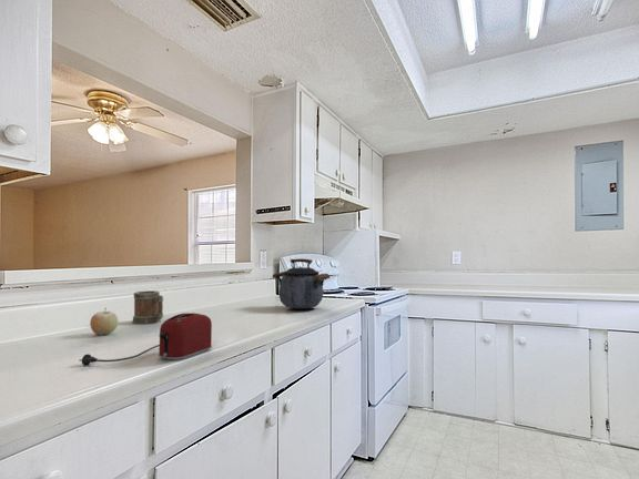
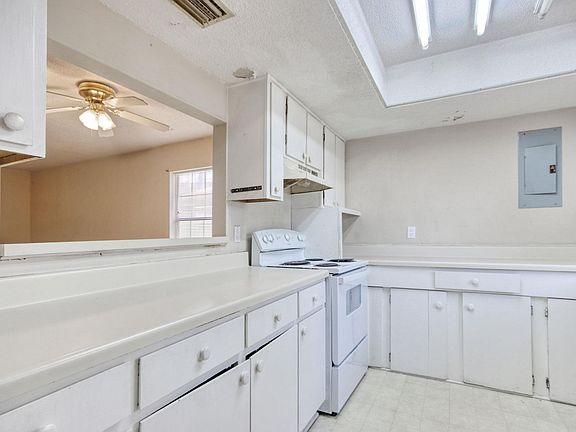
- kettle [272,257,332,310]
- mug [131,289,164,325]
- toaster [78,312,213,367]
- fruit [89,307,119,336]
